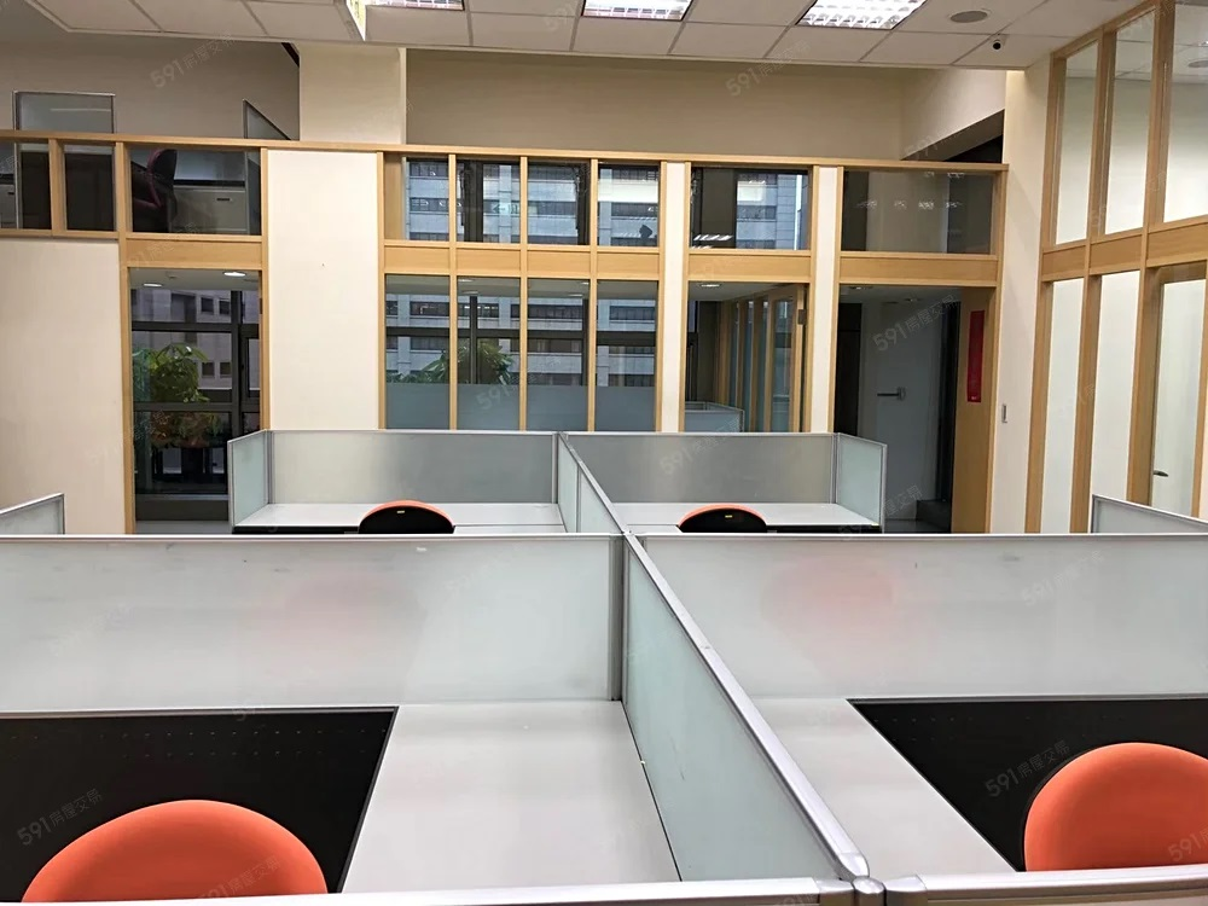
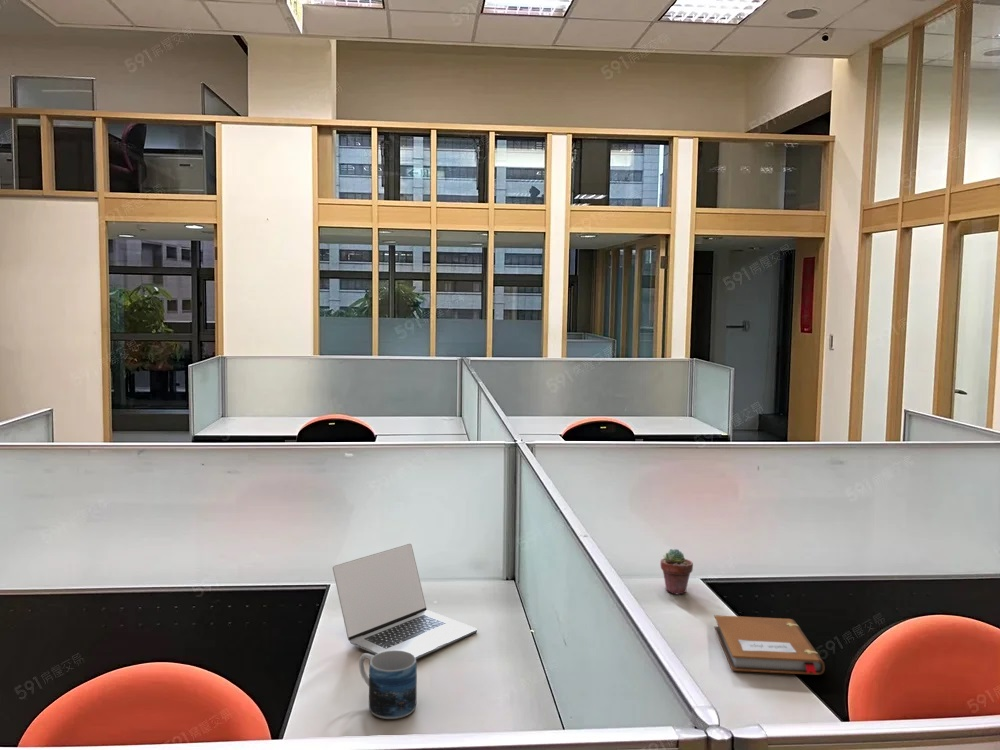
+ notebook [714,614,826,676]
+ laptop [332,543,478,660]
+ potted succulent [660,548,694,595]
+ mug [358,650,418,720]
